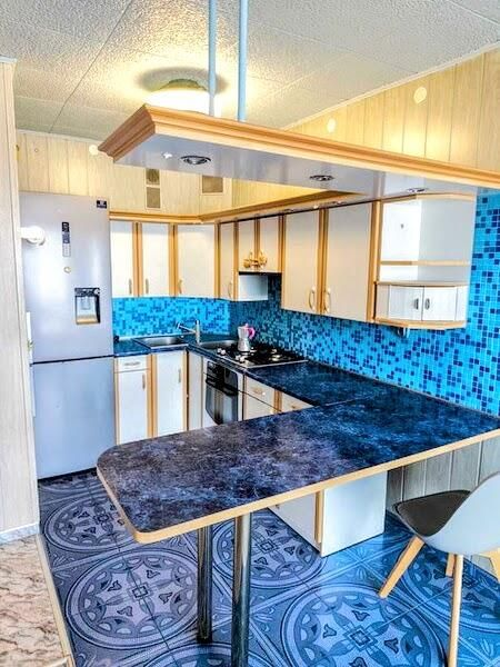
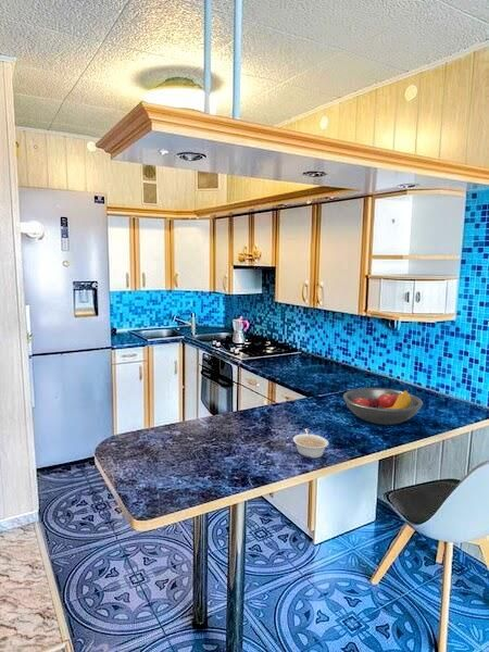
+ legume [292,427,329,460]
+ fruit bowl [342,387,424,426]
